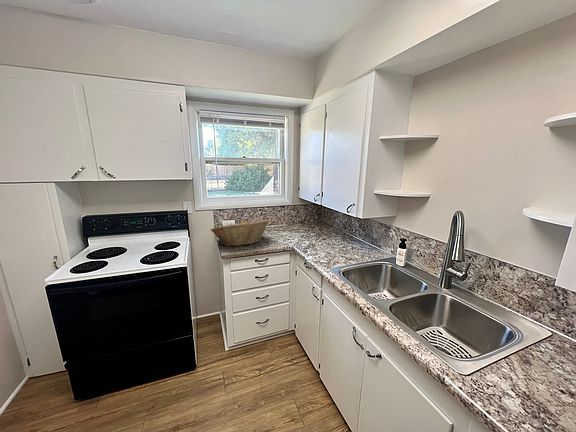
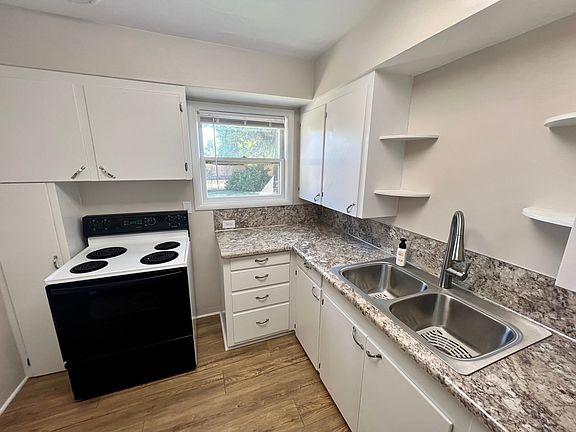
- fruit basket [210,219,270,247]
